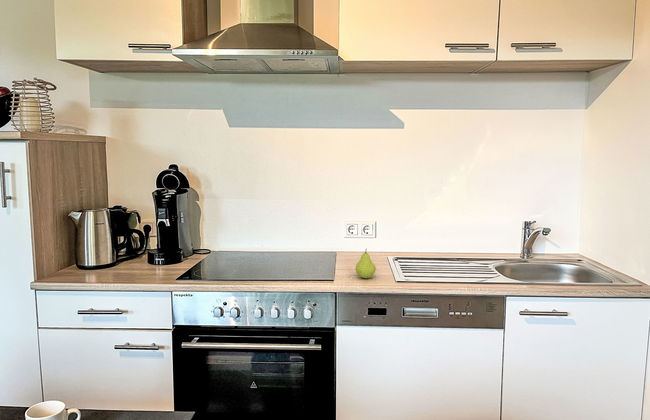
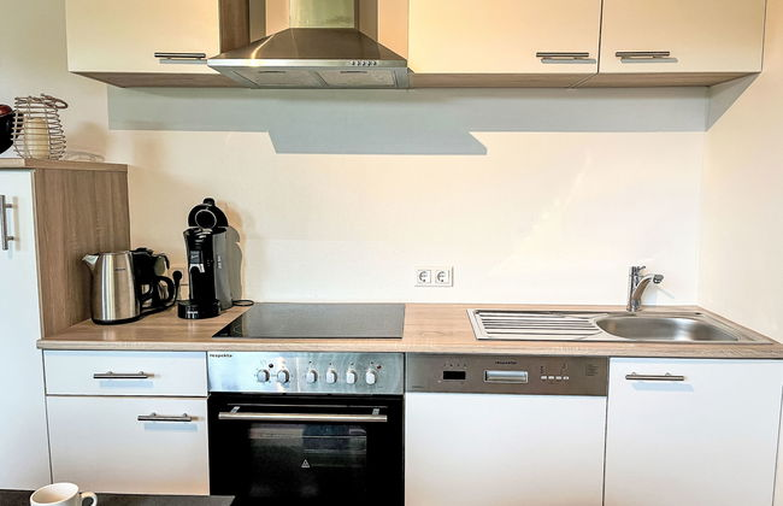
- fruit [355,248,377,279]
